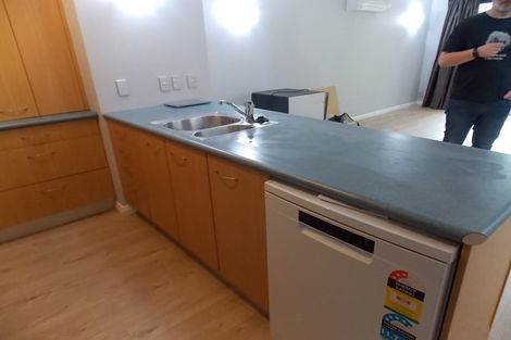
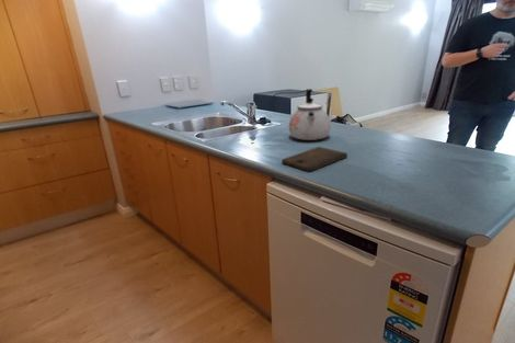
+ cutting board [281,146,348,173]
+ kettle [288,88,332,141]
